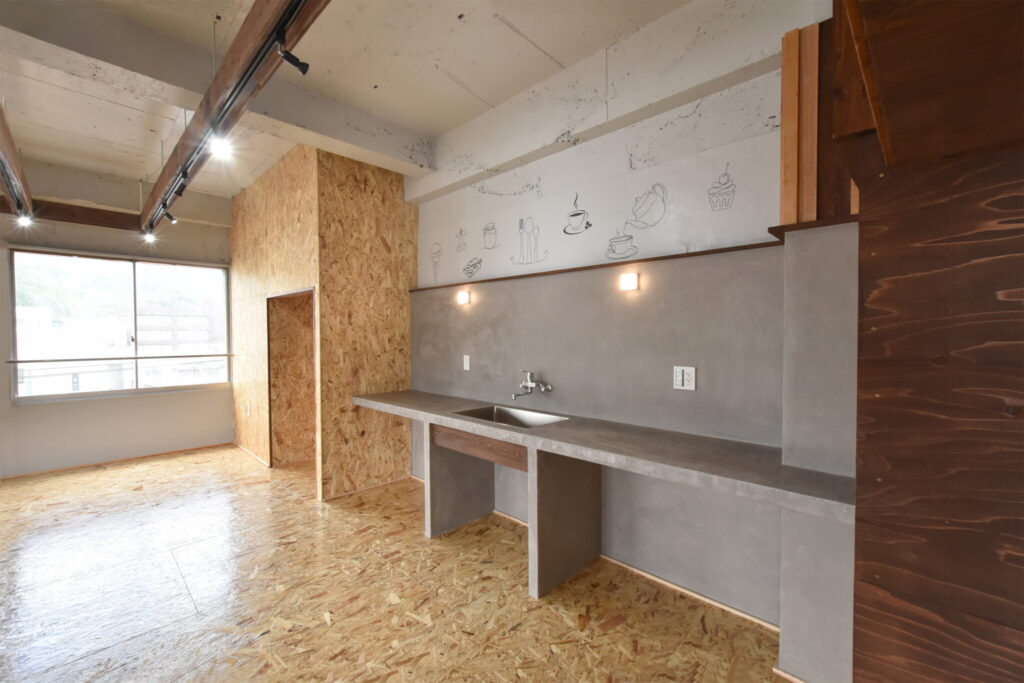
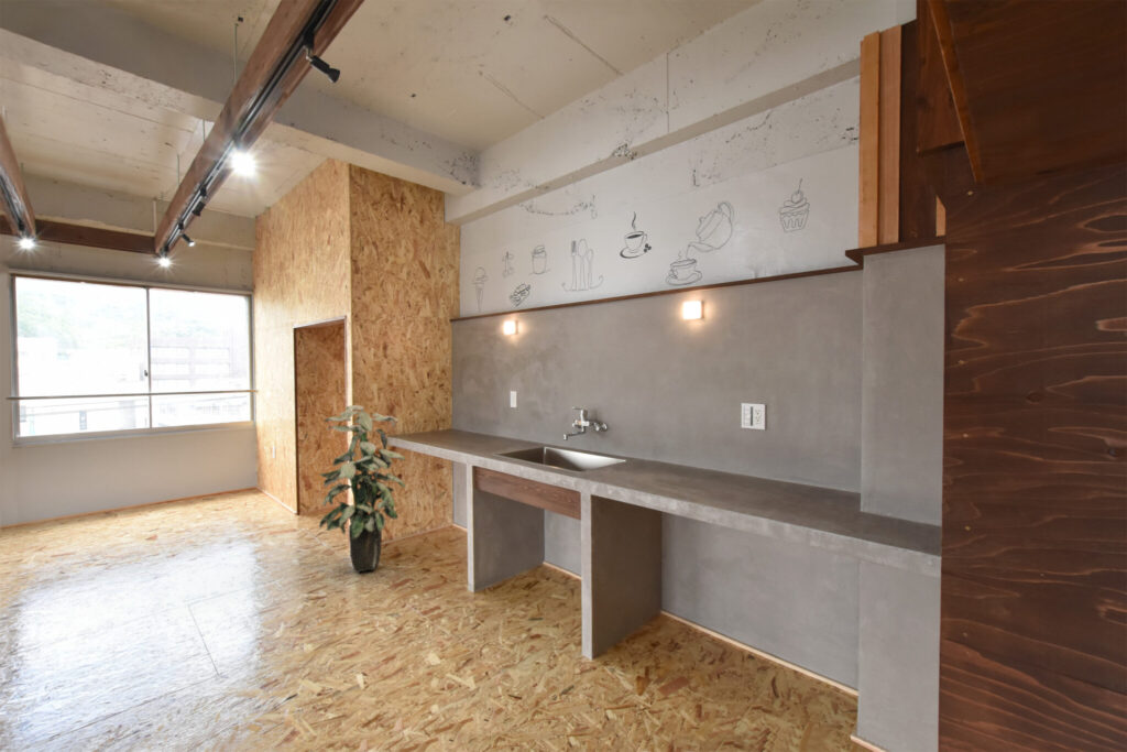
+ indoor plant [318,404,406,573]
